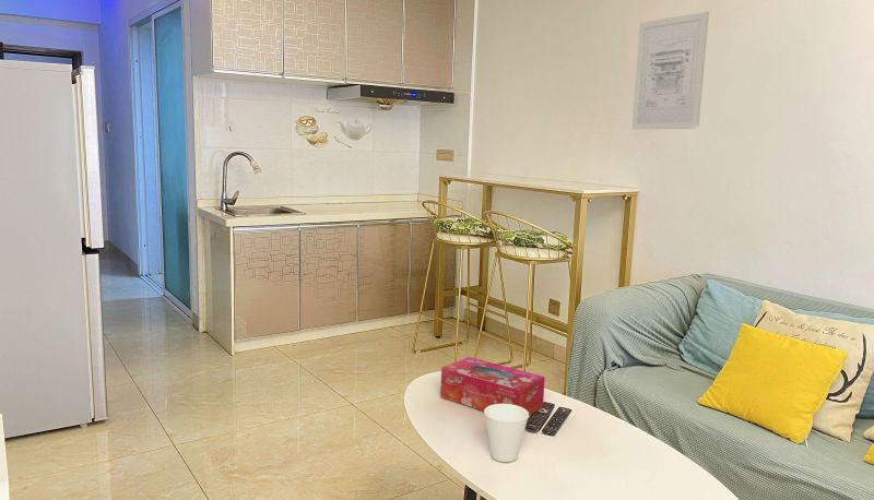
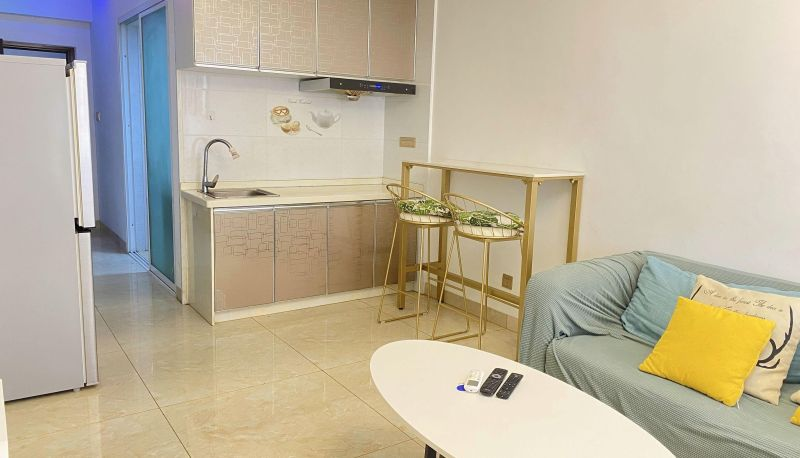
- wall art [631,11,710,130]
- tissue box [439,356,546,416]
- cup [483,404,530,463]
